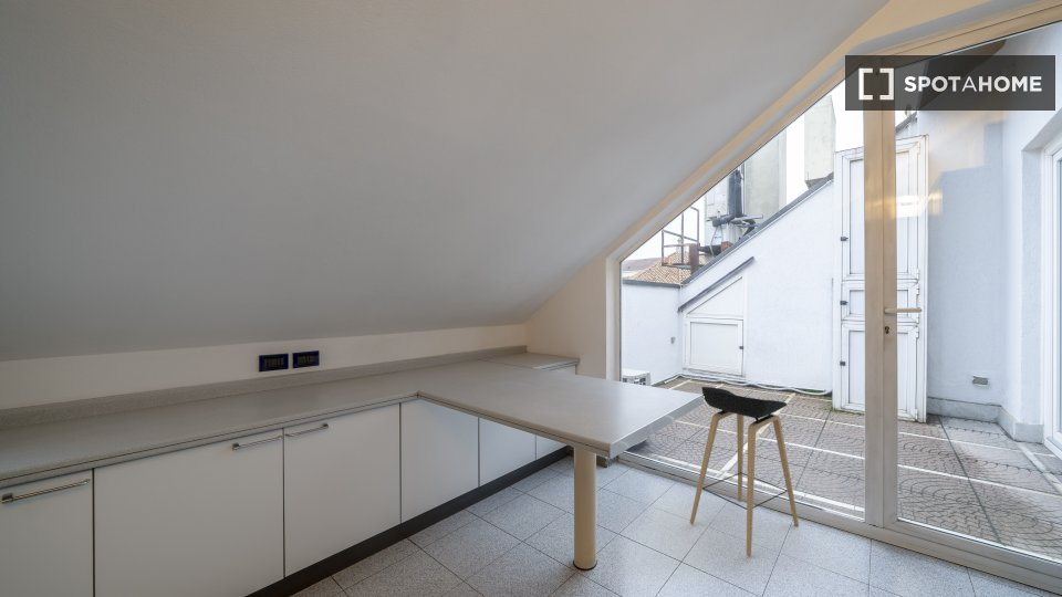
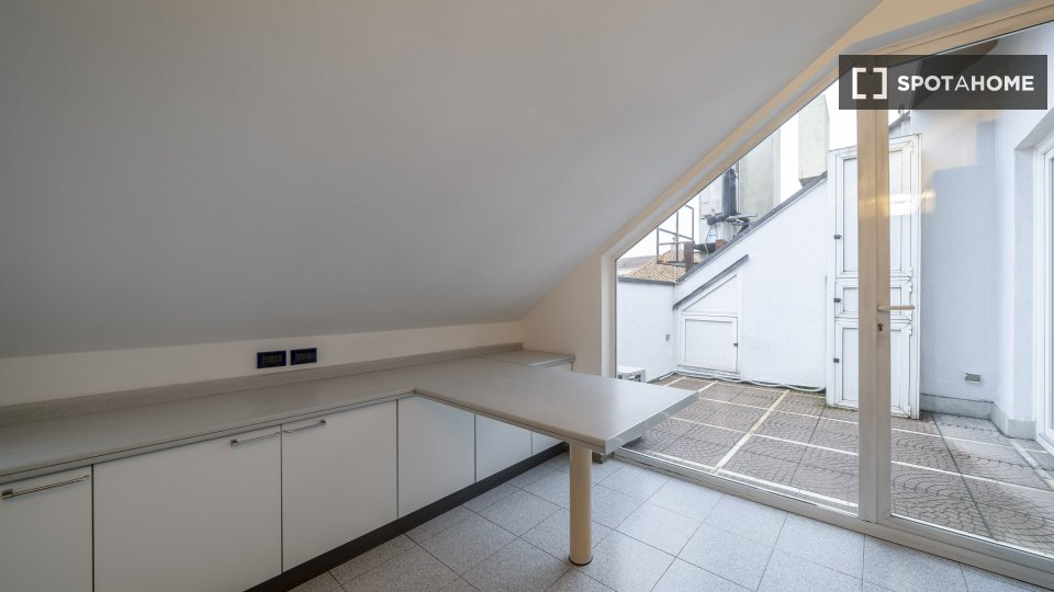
- stool [689,386,800,558]
